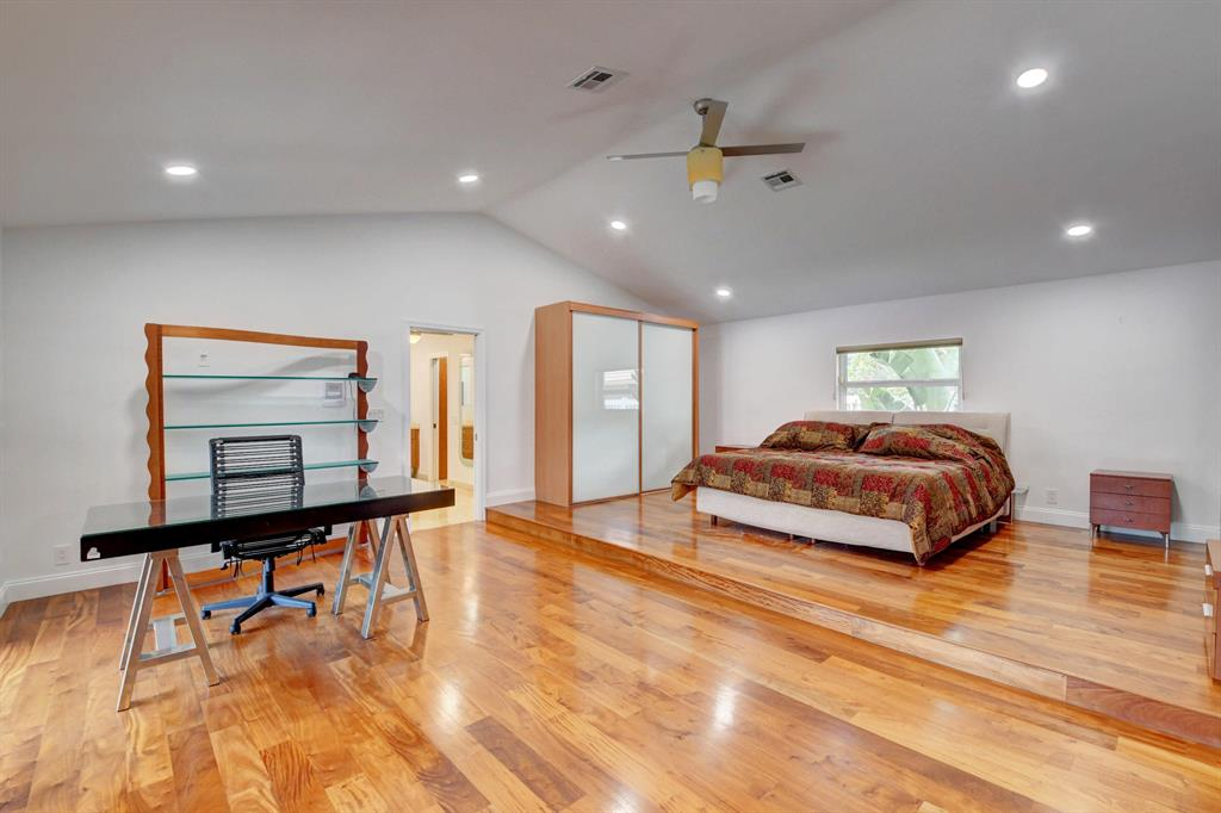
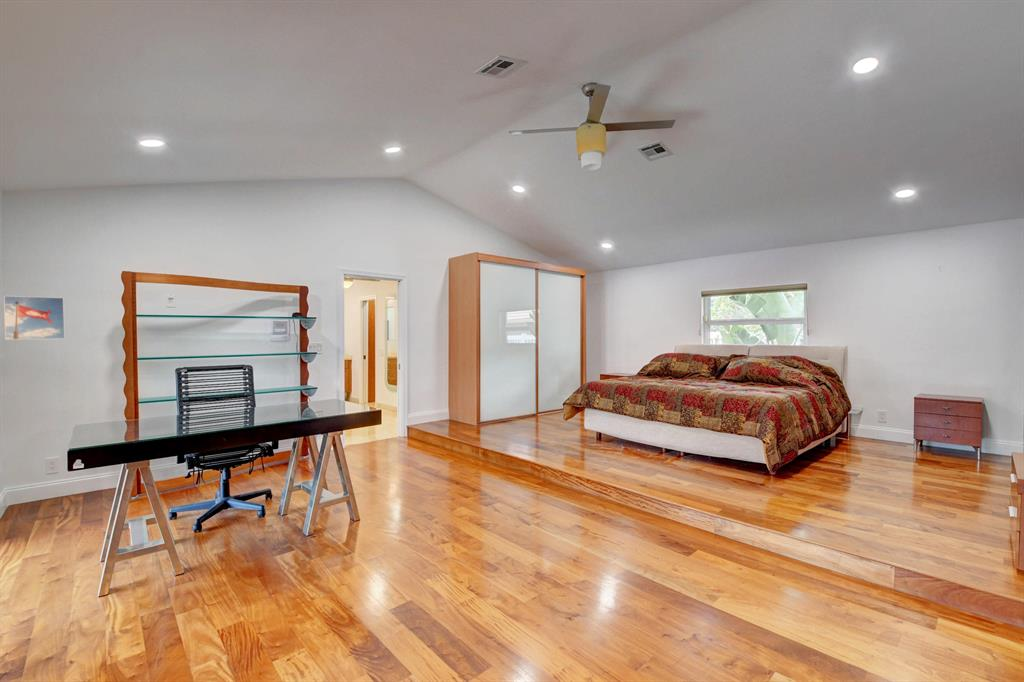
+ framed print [3,295,66,341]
